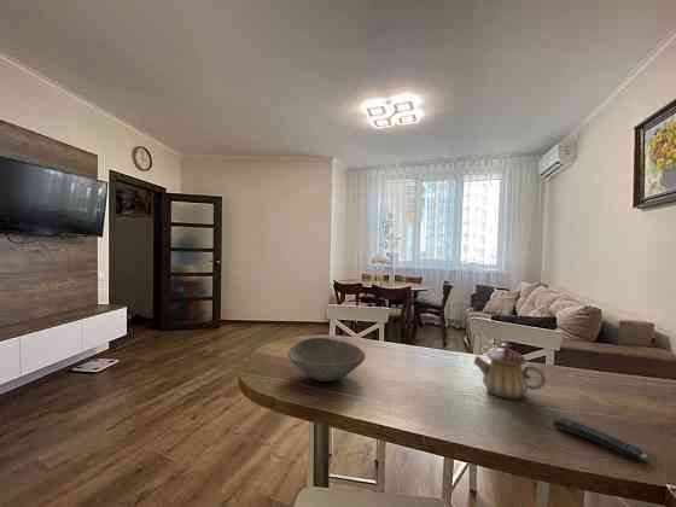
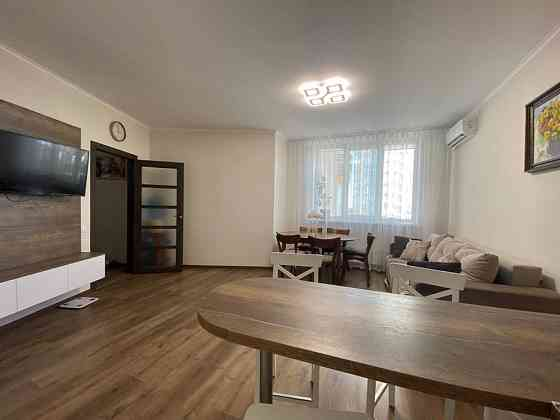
- bowl [286,337,367,383]
- teapot [472,342,547,401]
- remote control [552,415,648,461]
